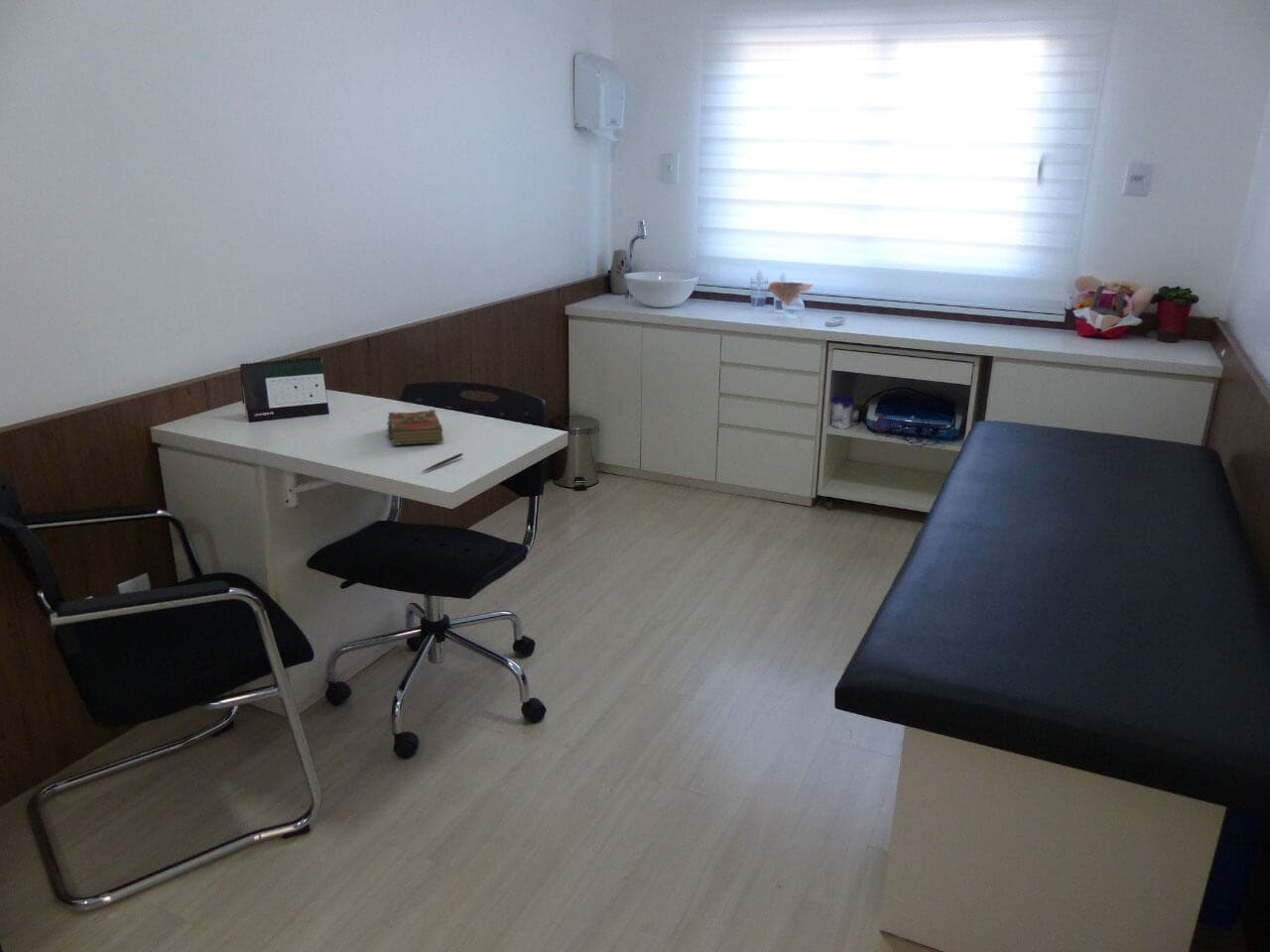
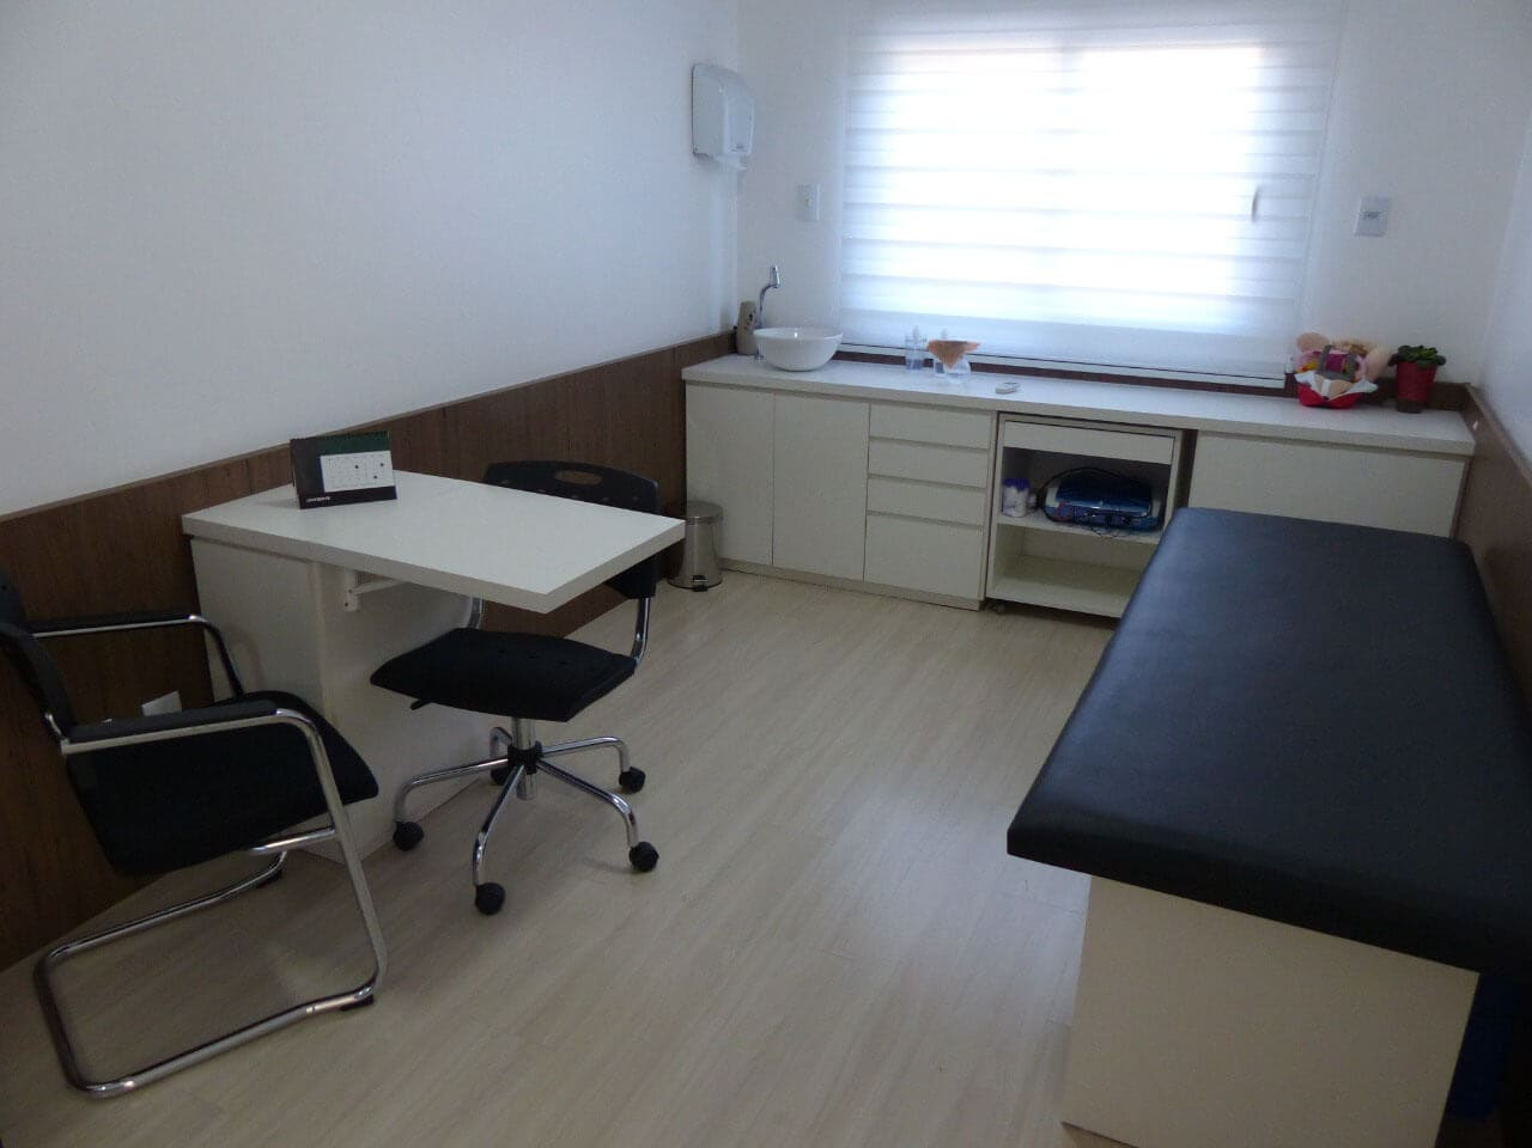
- pen [421,452,463,473]
- book [386,409,445,446]
